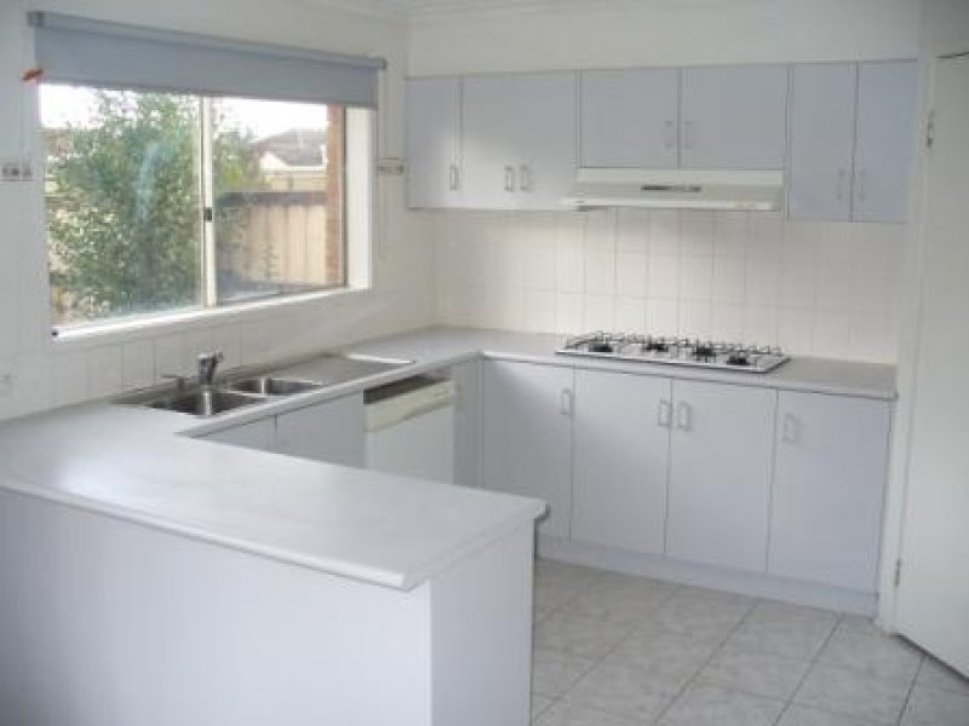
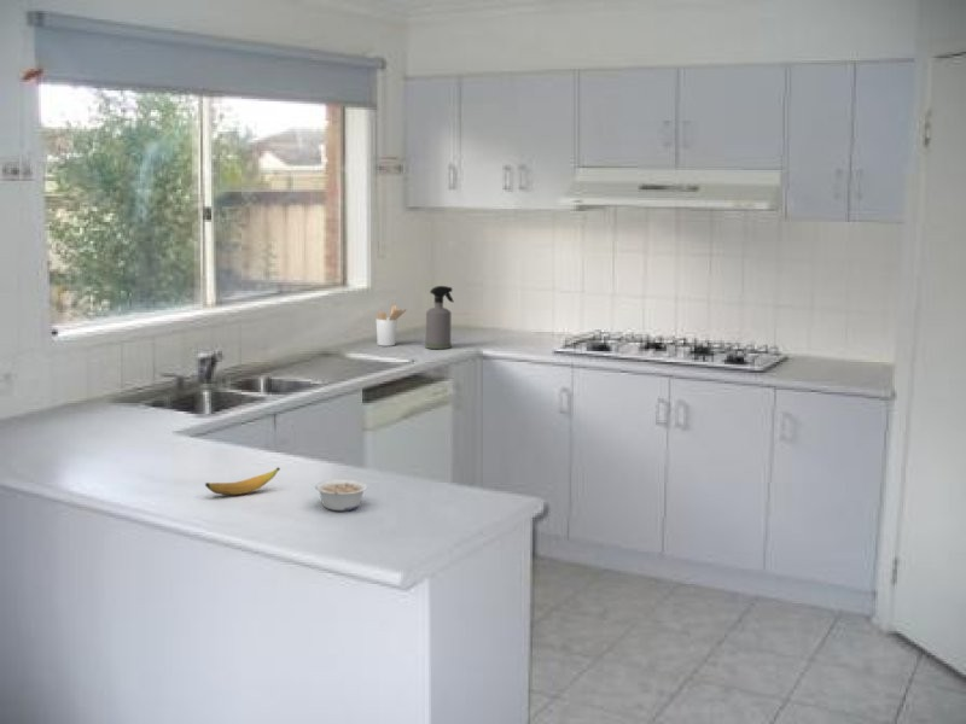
+ utensil holder [374,304,407,348]
+ legume [314,478,368,512]
+ banana [204,466,281,496]
+ spray bottle [424,285,455,350]
